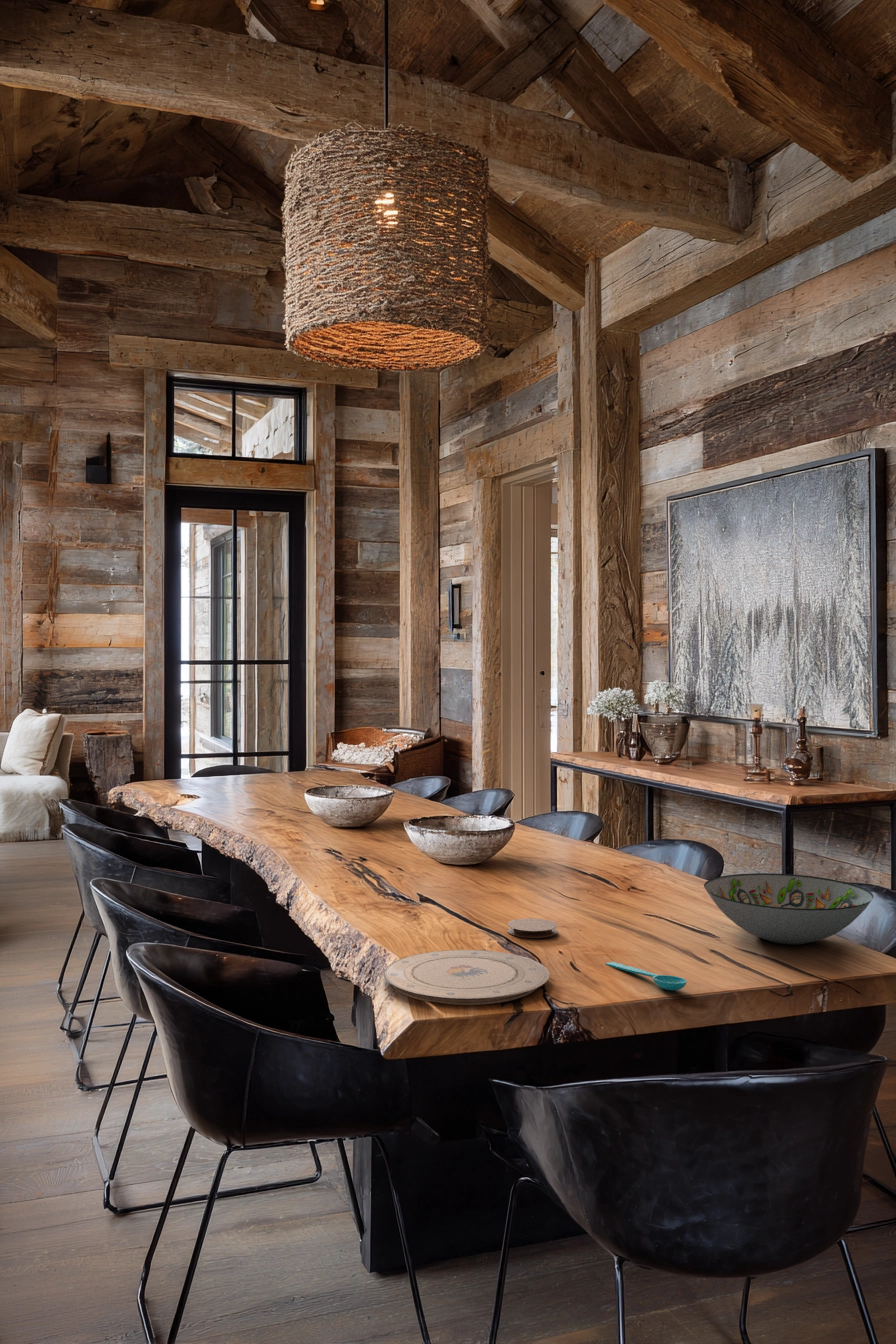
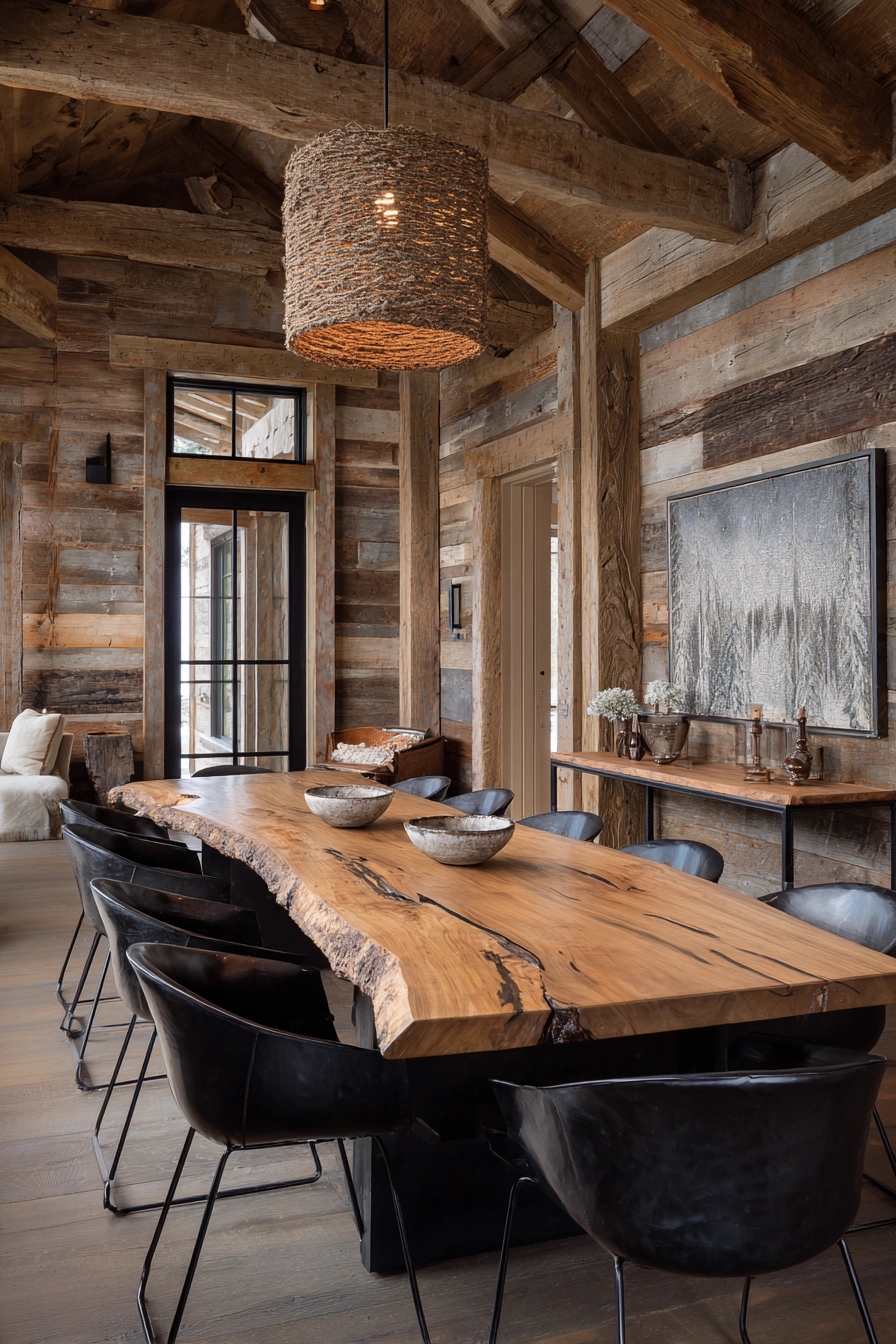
- coaster [507,917,558,939]
- plate [383,949,550,1006]
- decorative bowl [703,872,874,946]
- spoon [604,961,688,991]
